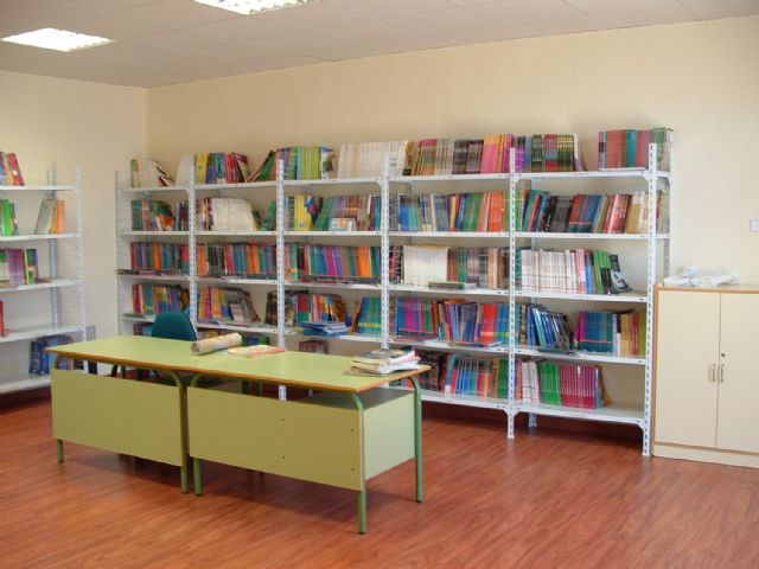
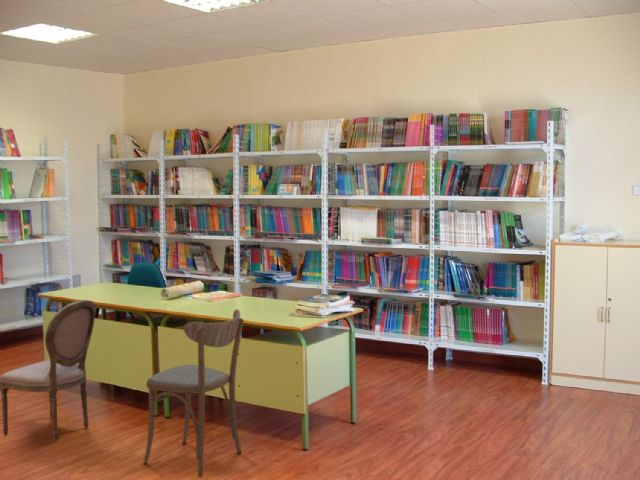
+ dining chair [142,308,245,478]
+ dining chair [0,299,97,442]
